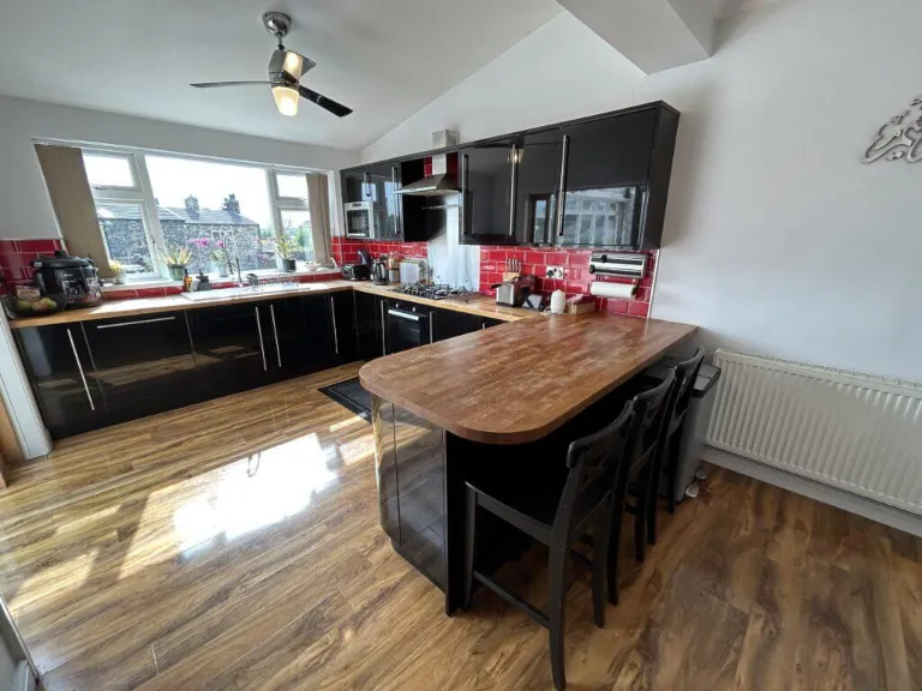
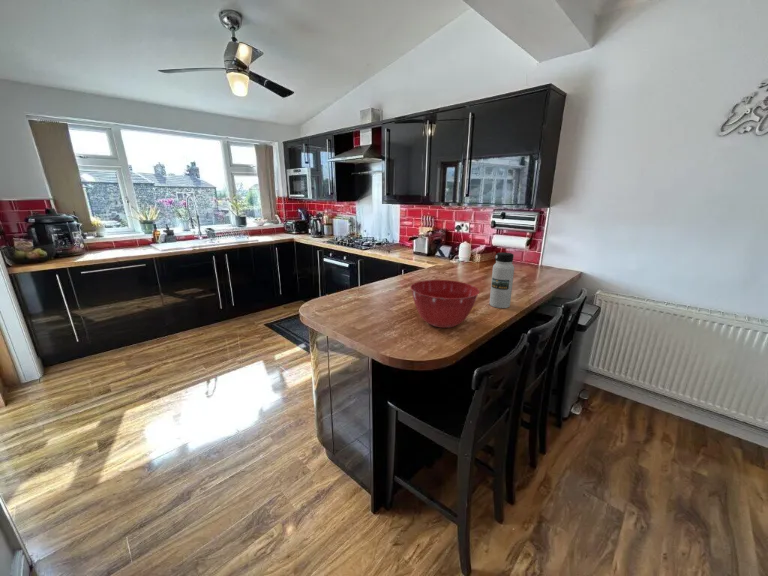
+ mixing bowl [409,279,480,329]
+ water bottle [488,251,515,309]
